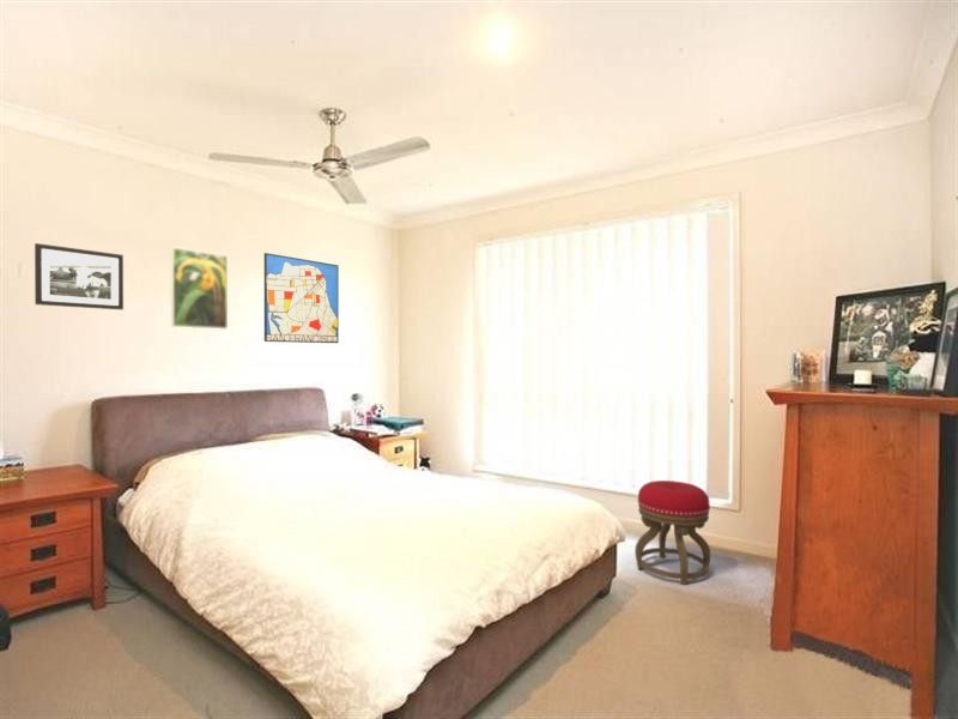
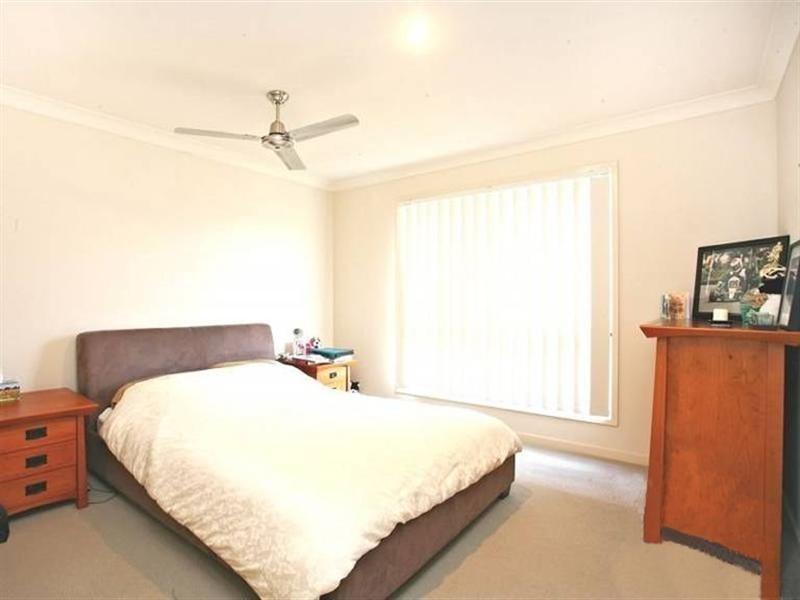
- picture frame [34,242,125,312]
- stool [633,479,711,586]
- wall art [263,252,340,344]
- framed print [169,246,229,331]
